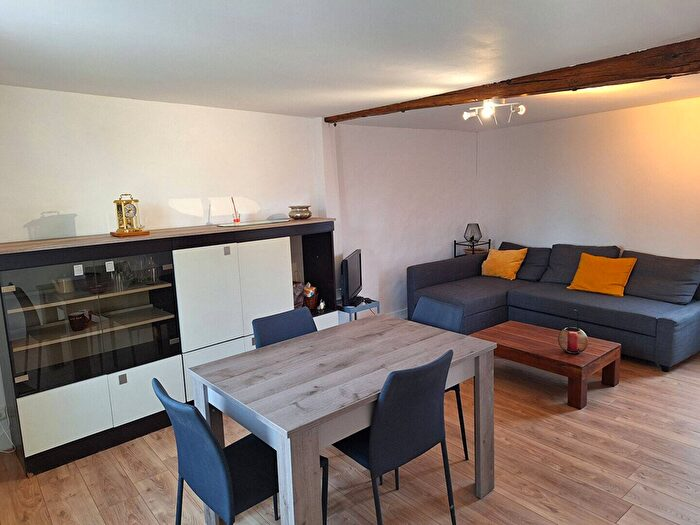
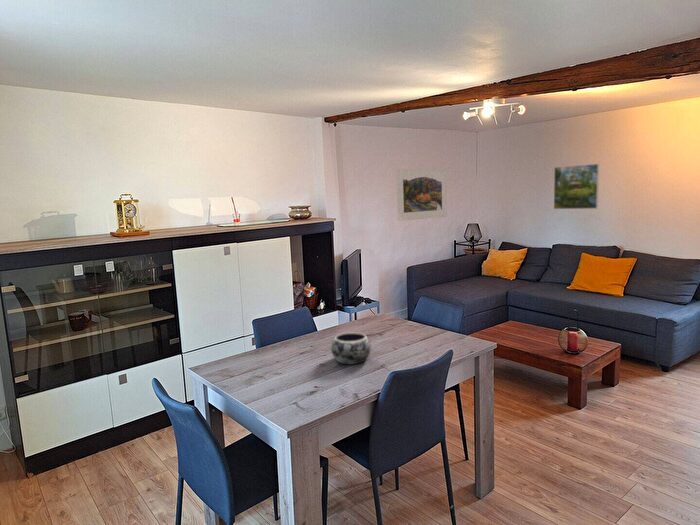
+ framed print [553,163,600,210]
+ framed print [395,168,448,222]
+ decorative bowl [330,332,372,366]
